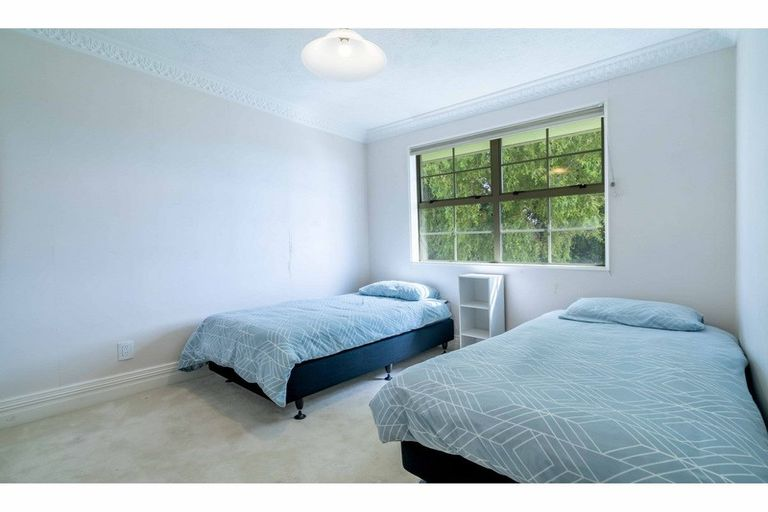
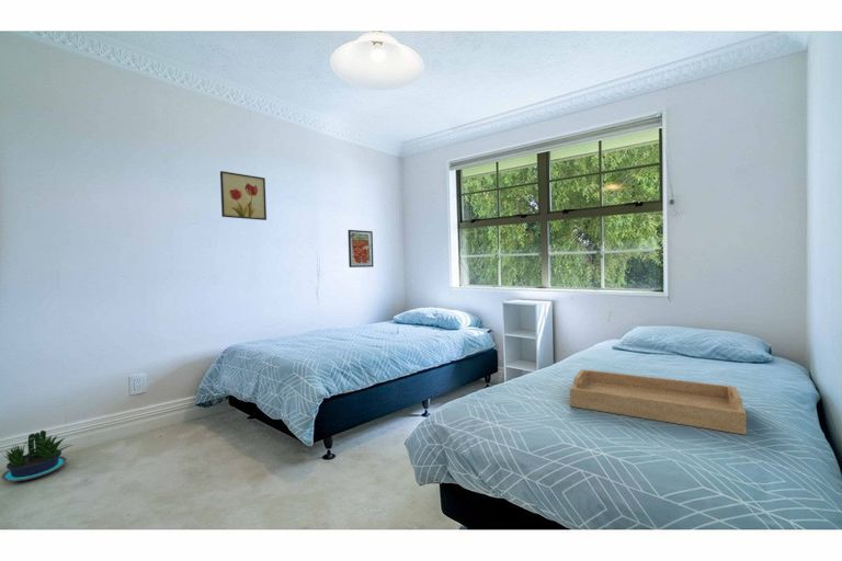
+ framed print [346,229,374,268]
+ potted plant [0,430,73,482]
+ wall art [219,170,268,221]
+ serving tray [569,368,748,436]
